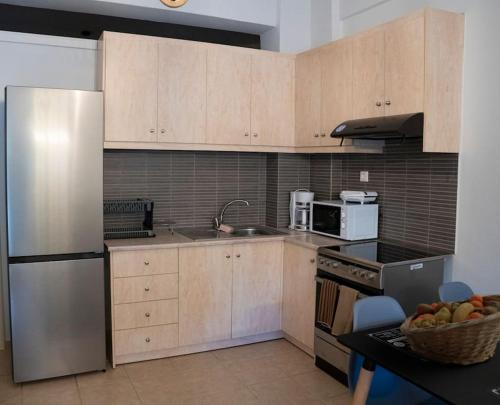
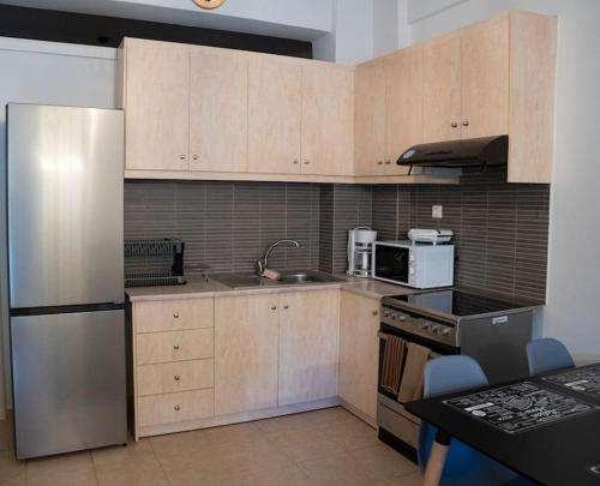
- fruit basket [399,293,500,366]
